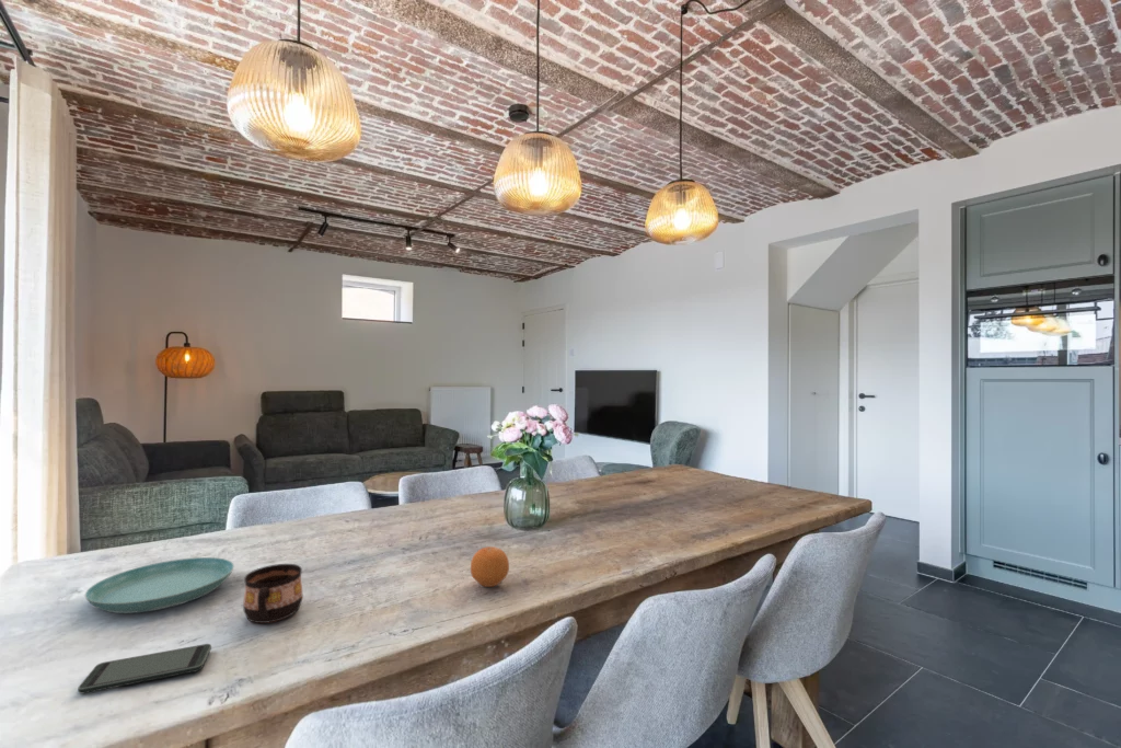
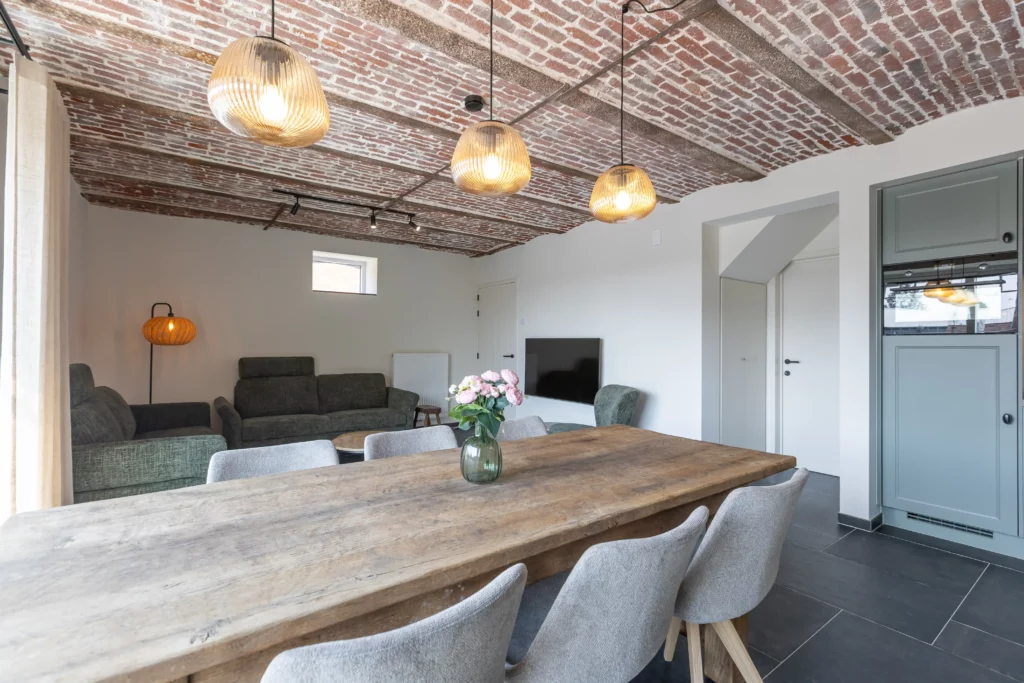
- fruit [470,545,510,588]
- cup [242,563,303,624]
- saucer [84,556,235,614]
- smartphone [77,643,212,694]
